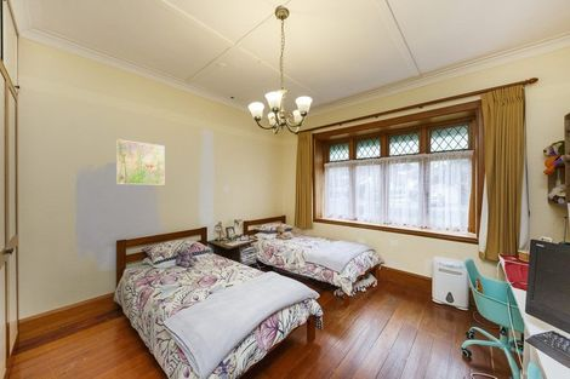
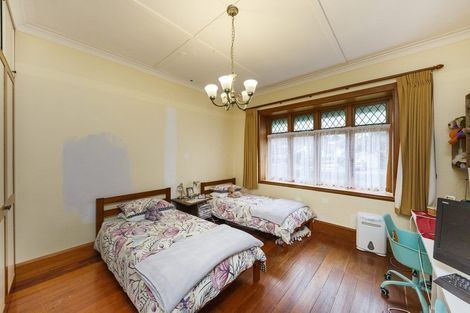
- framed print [115,138,166,185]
